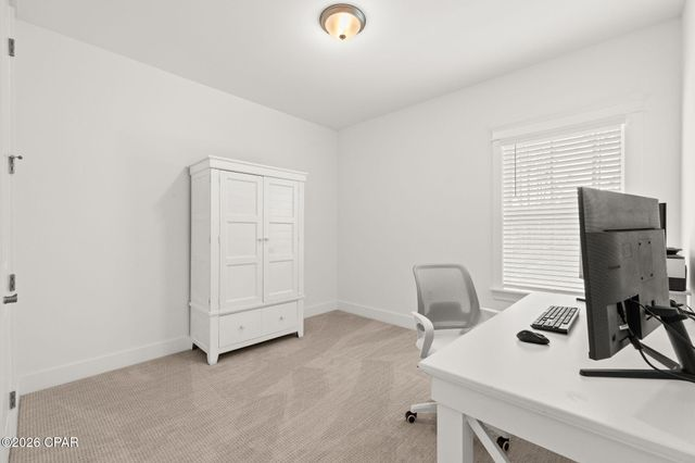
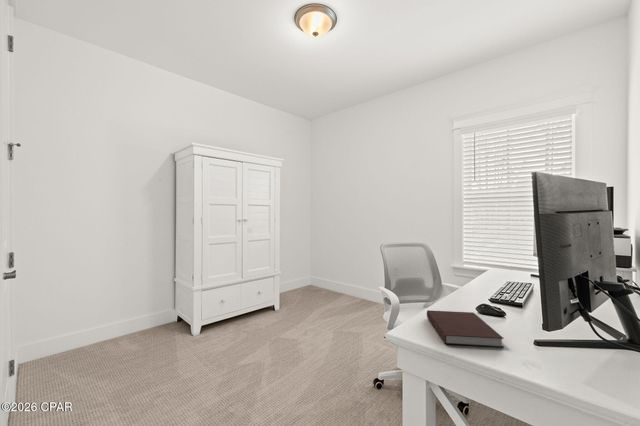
+ notebook [426,309,505,348]
